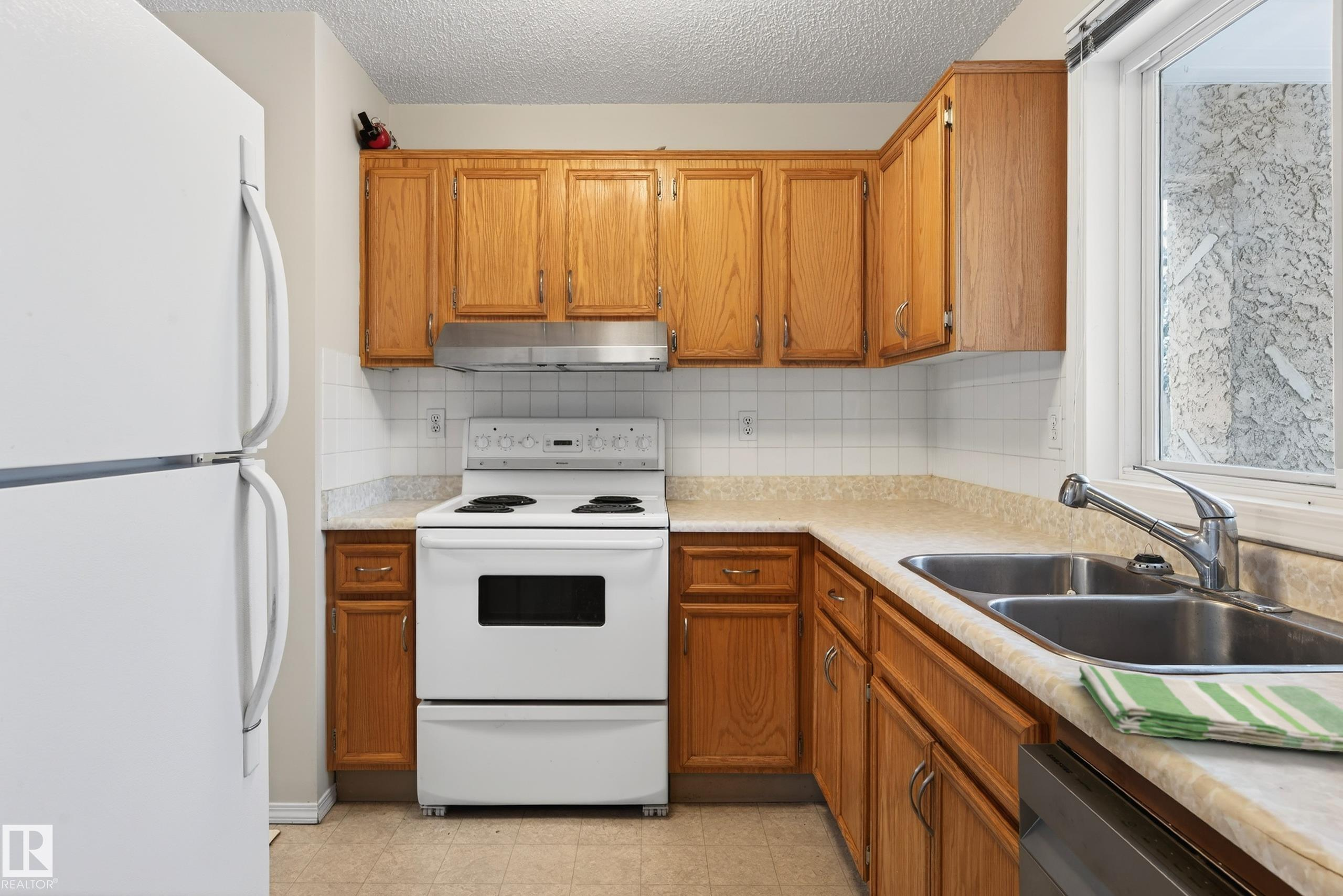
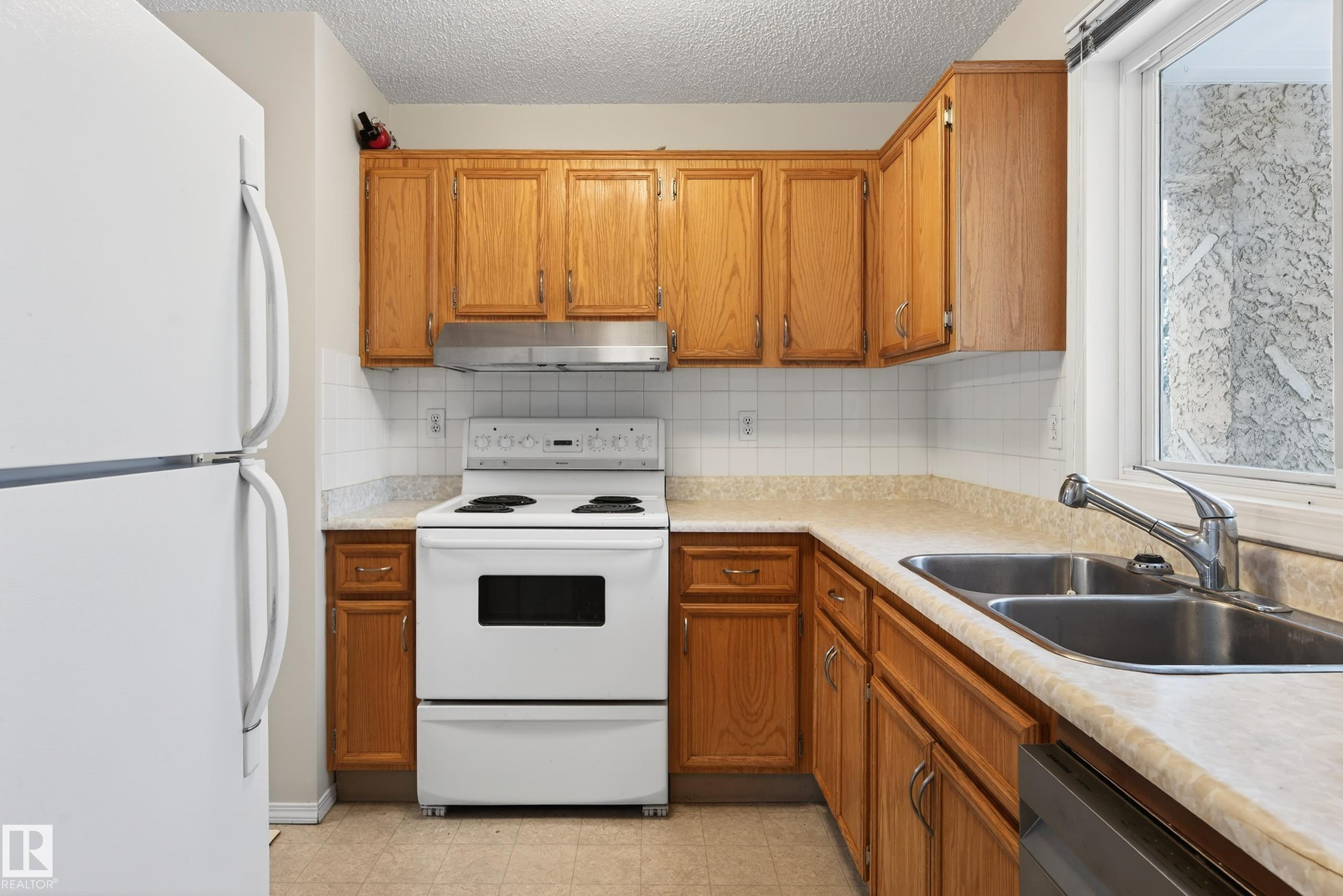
- dish towel [1079,664,1343,752]
